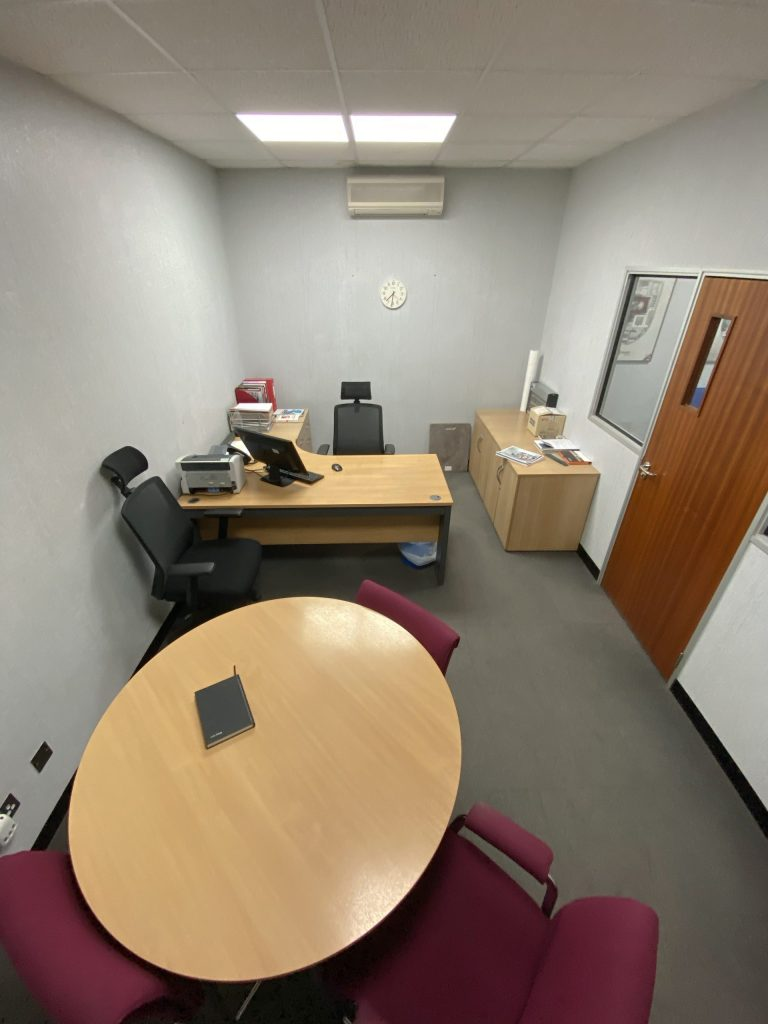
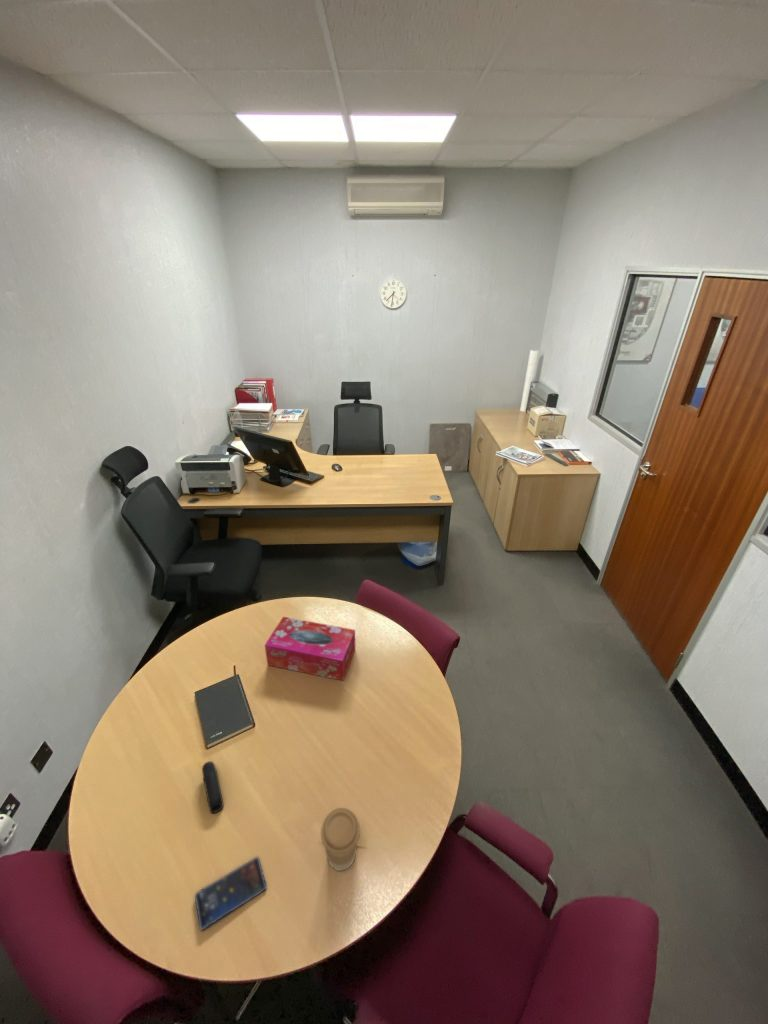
+ tissue box [264,616,356,682]
+ coffee cup [320,807,361,872]
+ stapler [201,760,225,814]
+ smartphone [194,856,268,931]
